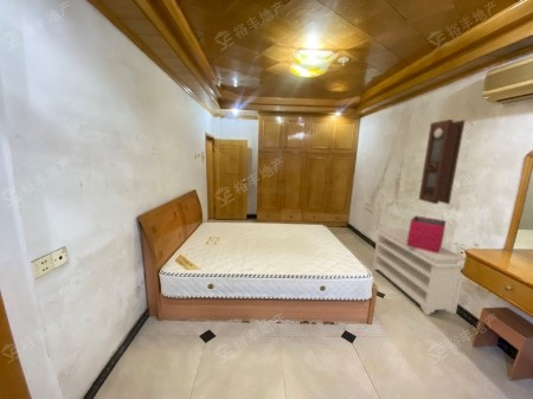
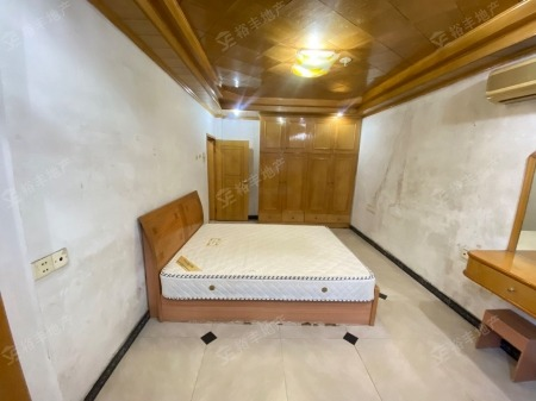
- pendulum clock [418,118,465,205]
- storage bin [407,214,448,253]
- bench [372,226,465,316]
